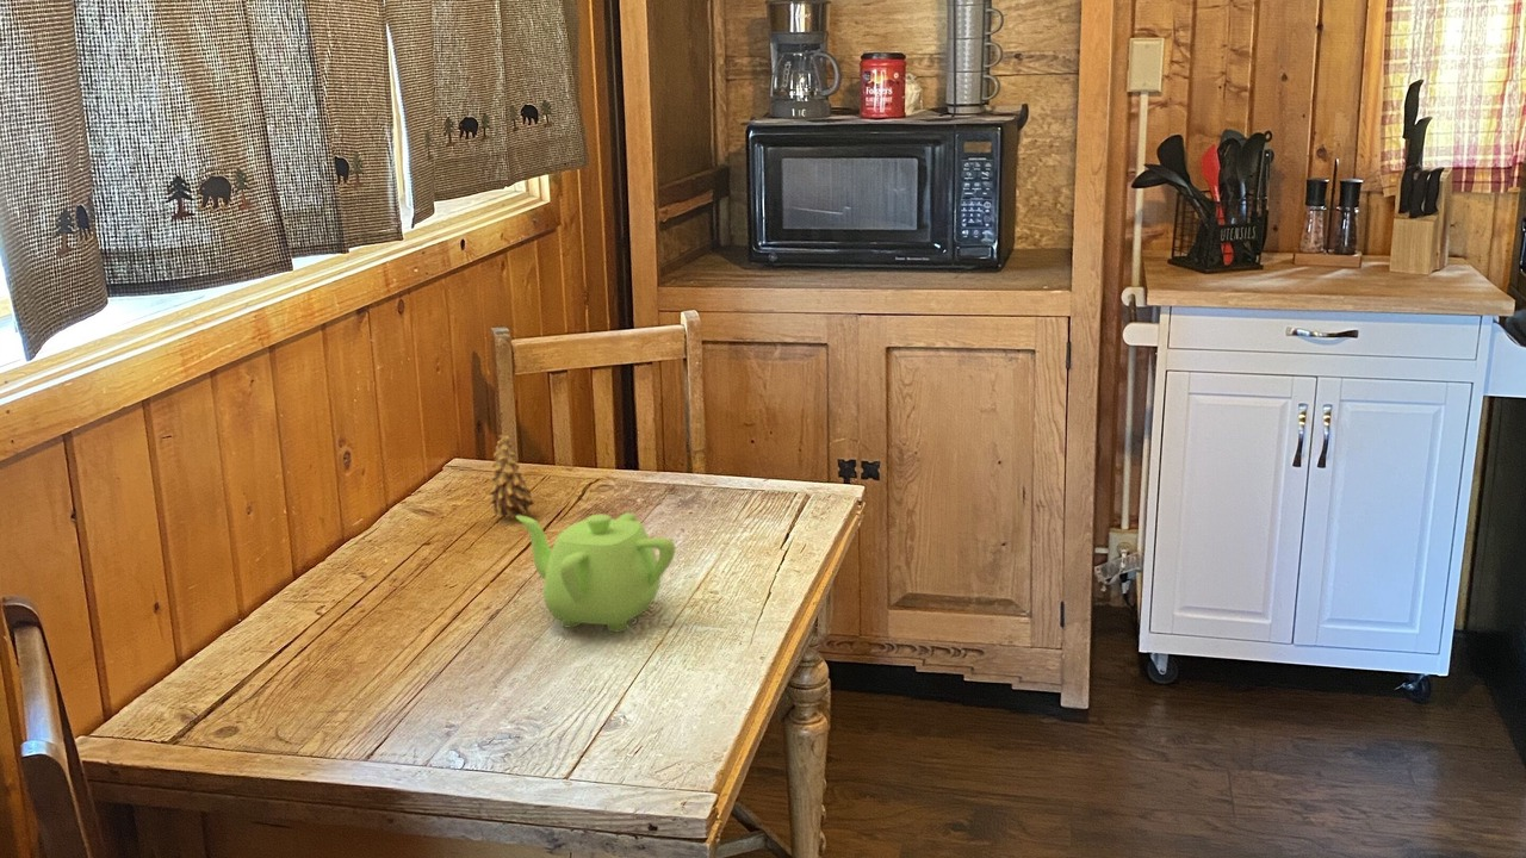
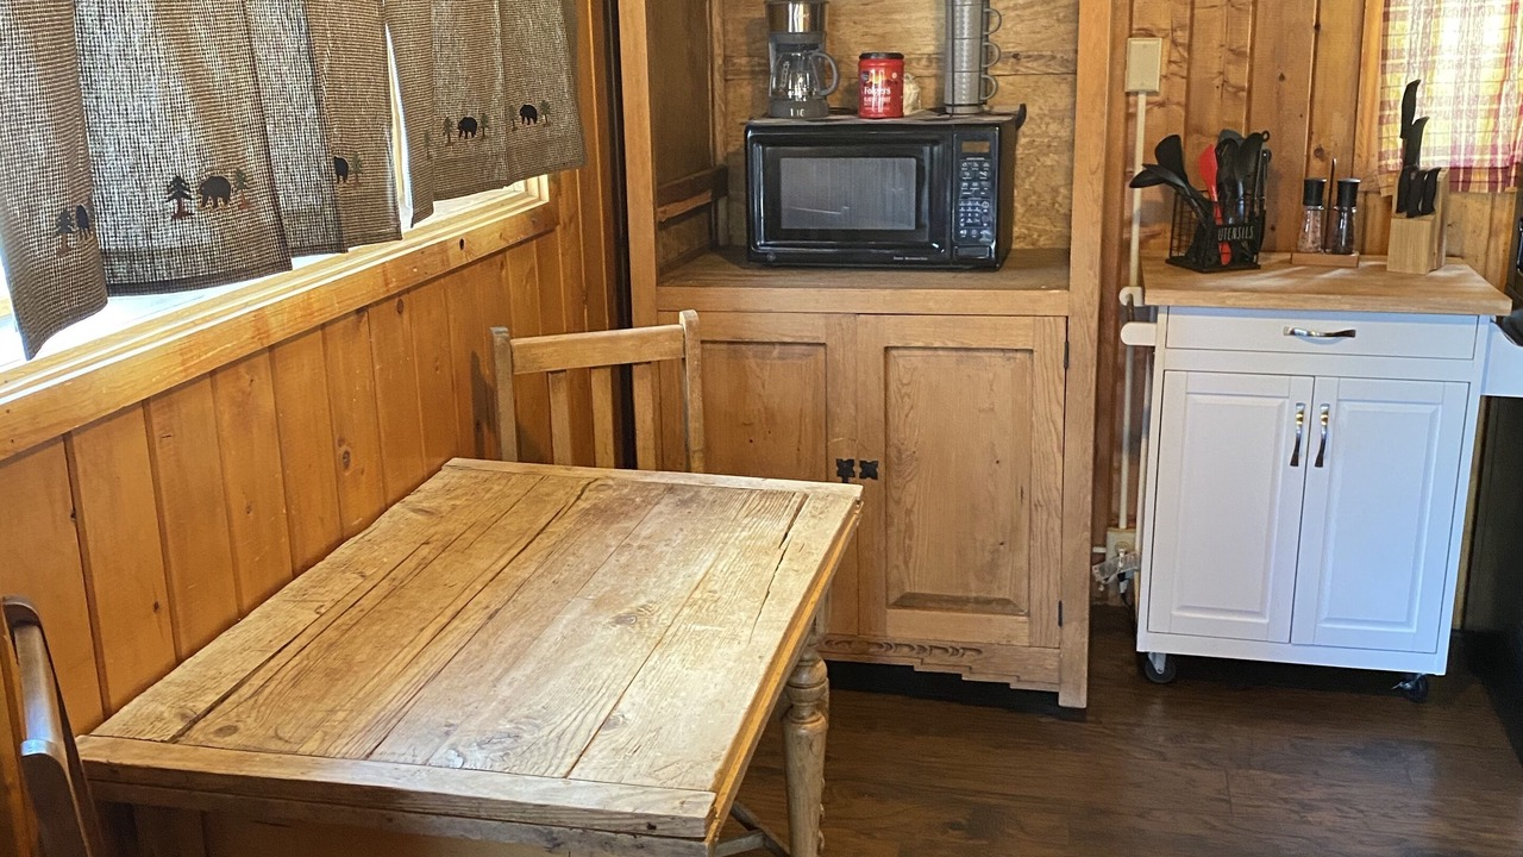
- pine cone [486,434,535,520]
- teapot [515,511,676,633]
